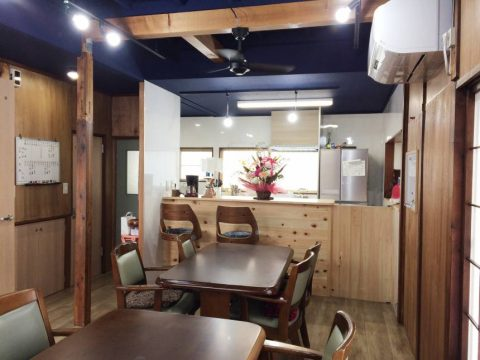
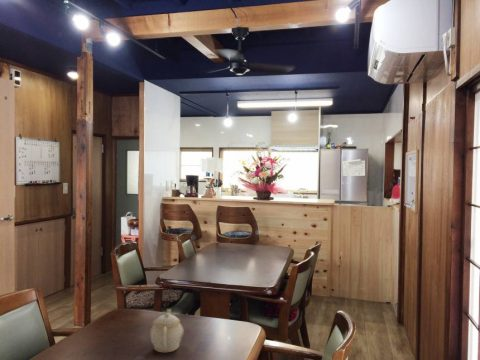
+ teapot [148,308,185,353]
